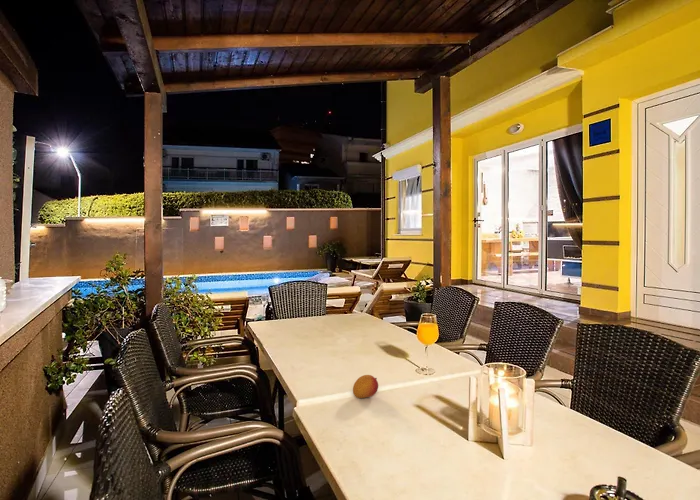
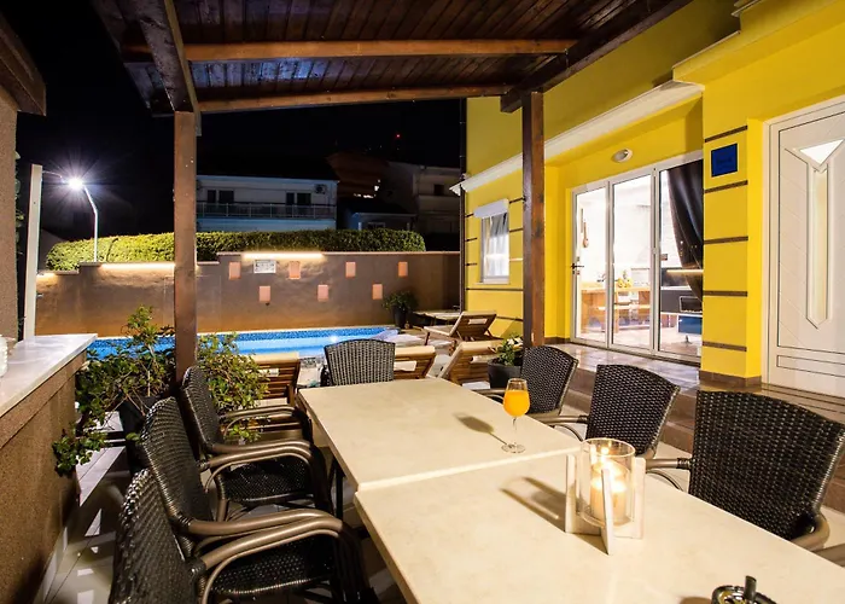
- fruit [352,374,379,399]
